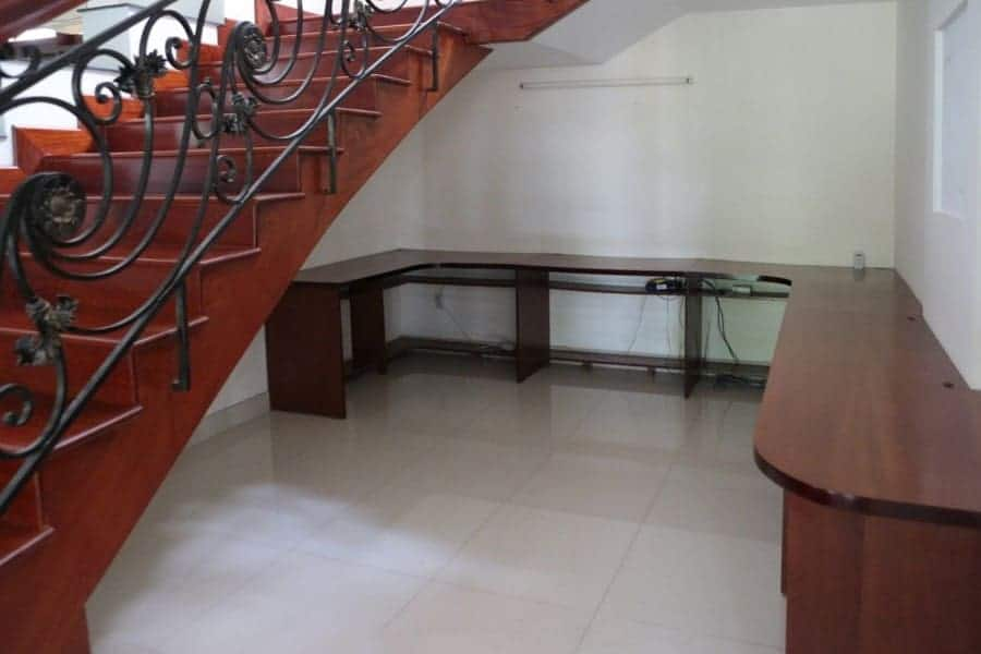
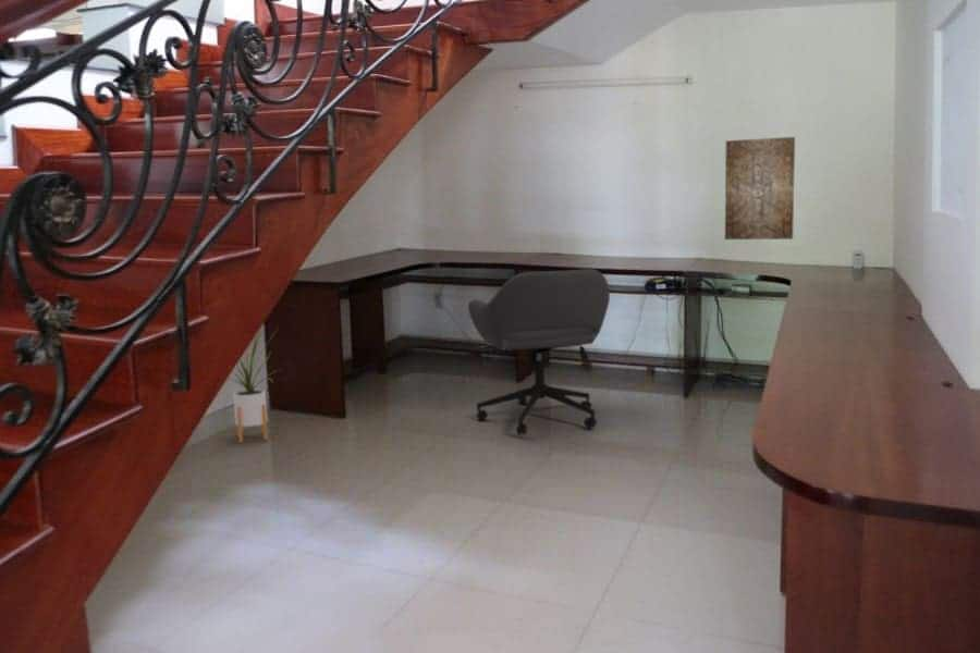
+ house plant [229,328,281,444]
+ wall art [724,136,796,241]
+ office chair [467,268,611,435]
